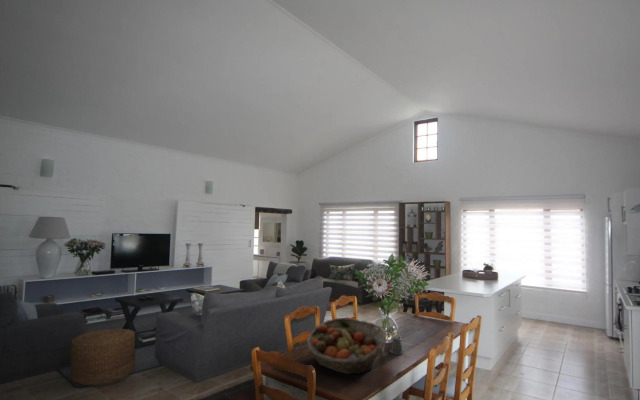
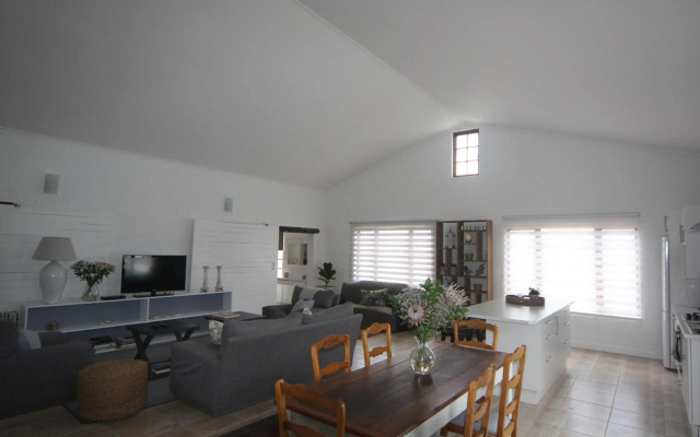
- fruit basket [306,317,388,375]
- pepper shaker [386,335,405,356]
